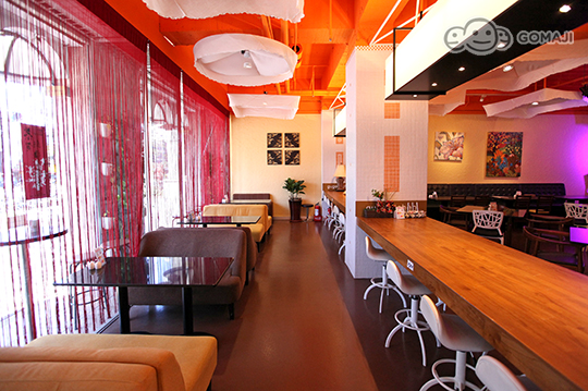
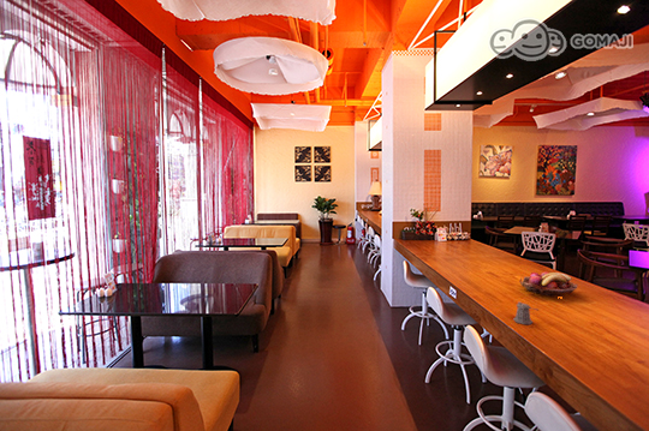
+ pepper shaker [513,301,538,325]
+ fruit basket [518,271,578,298]
